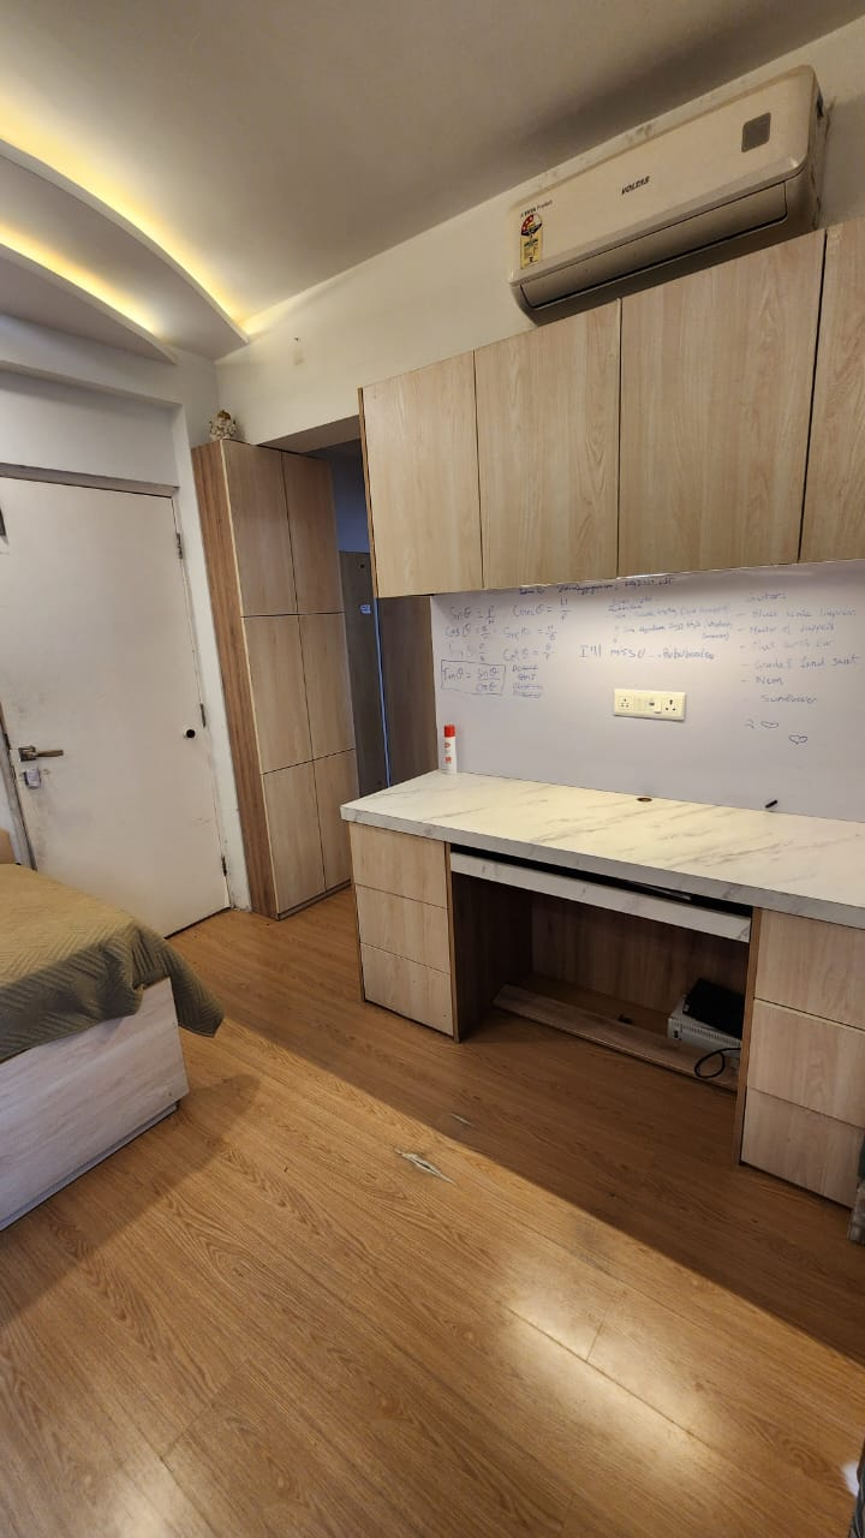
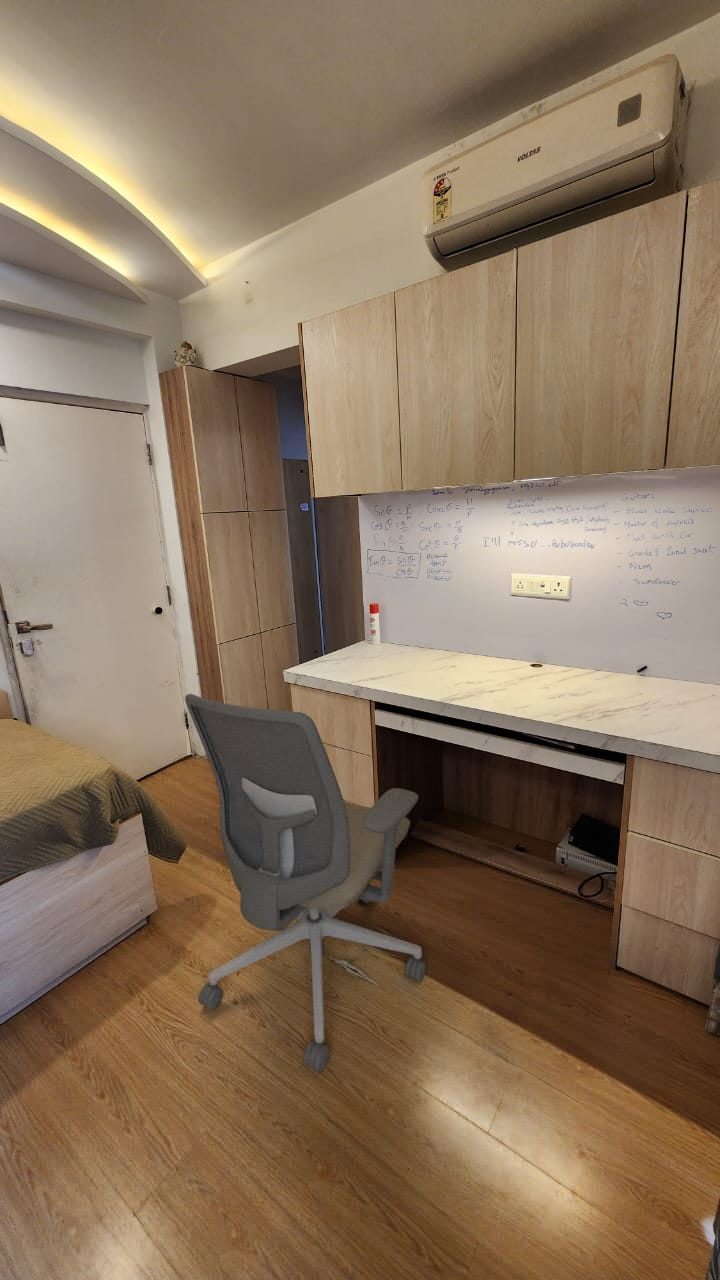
+ office chair [184,693,427,1073]
